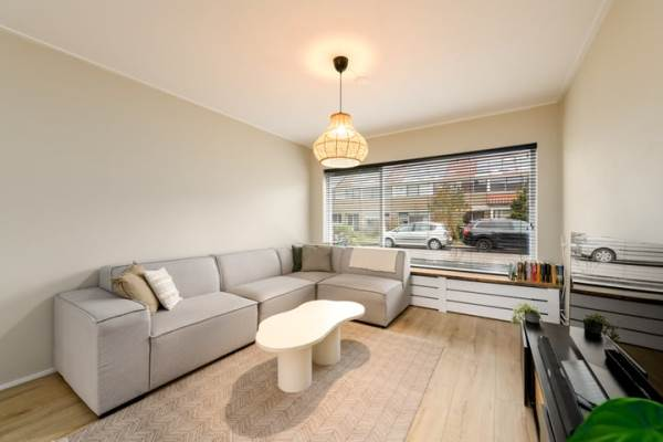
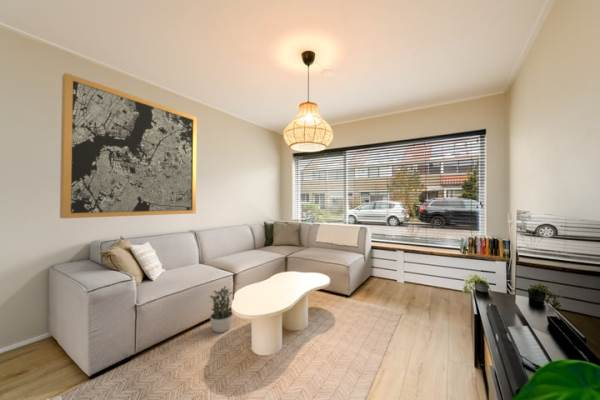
+ wall art [59,72,198,219]
+ potted plant [208,285,234,334]
